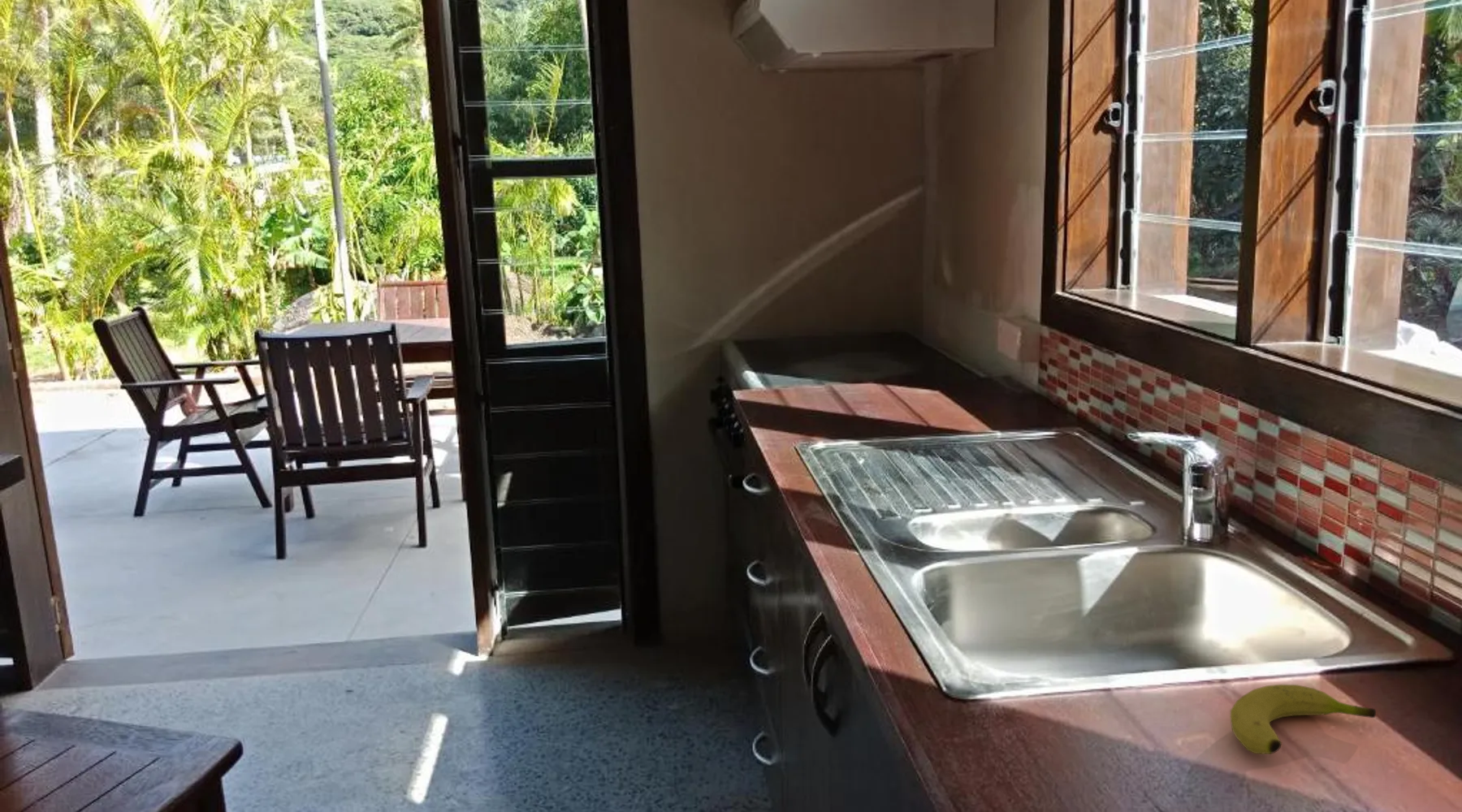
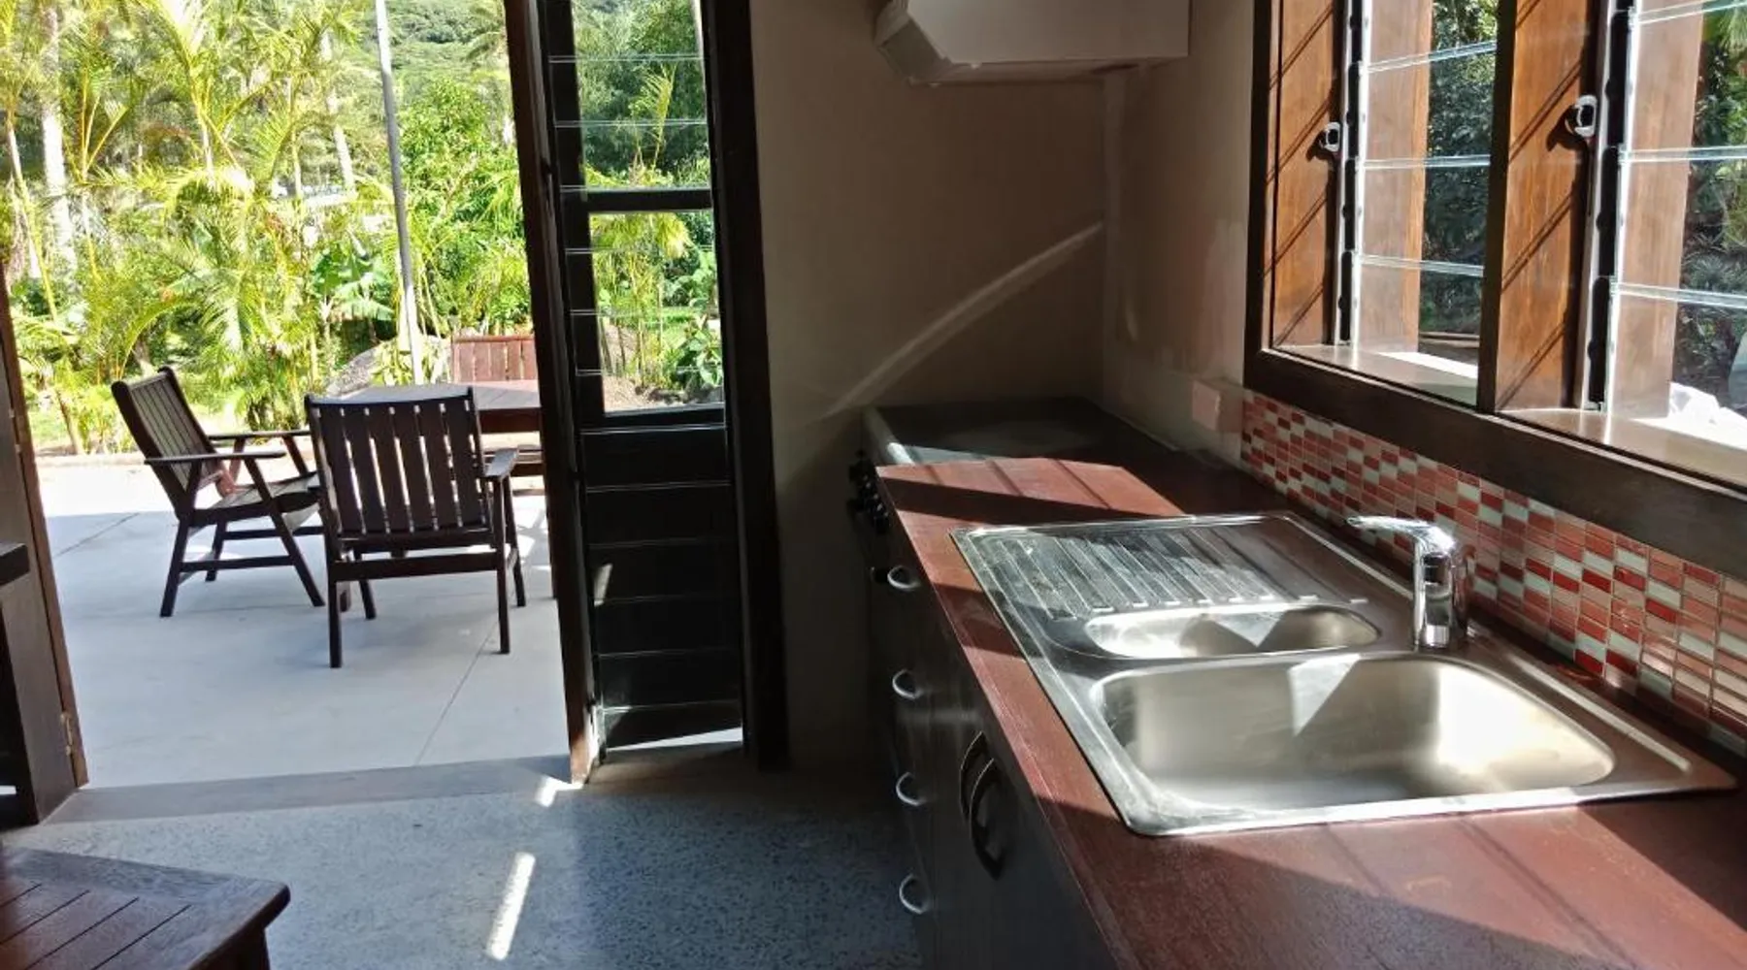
- fruit [1230,684,1377,755]
